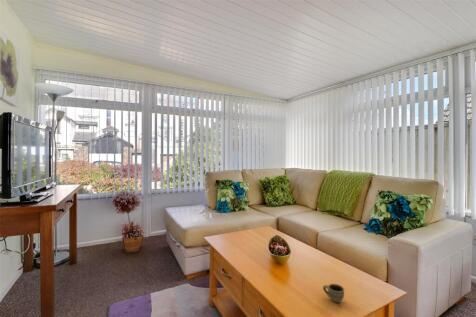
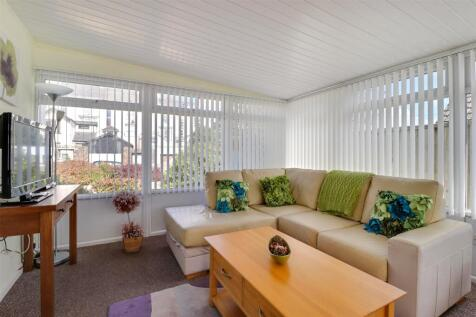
- cup [322,283,345,304]
